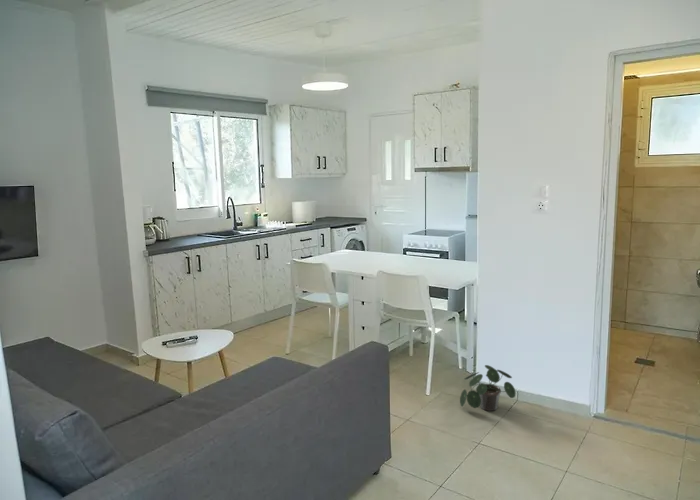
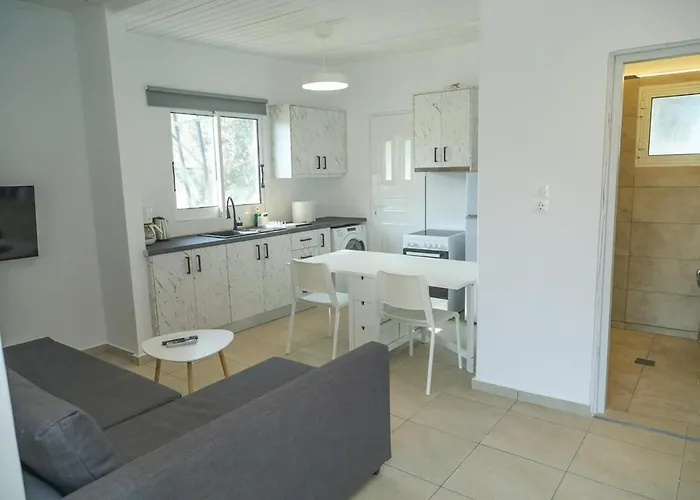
- potted plant [459,364,516,412]
